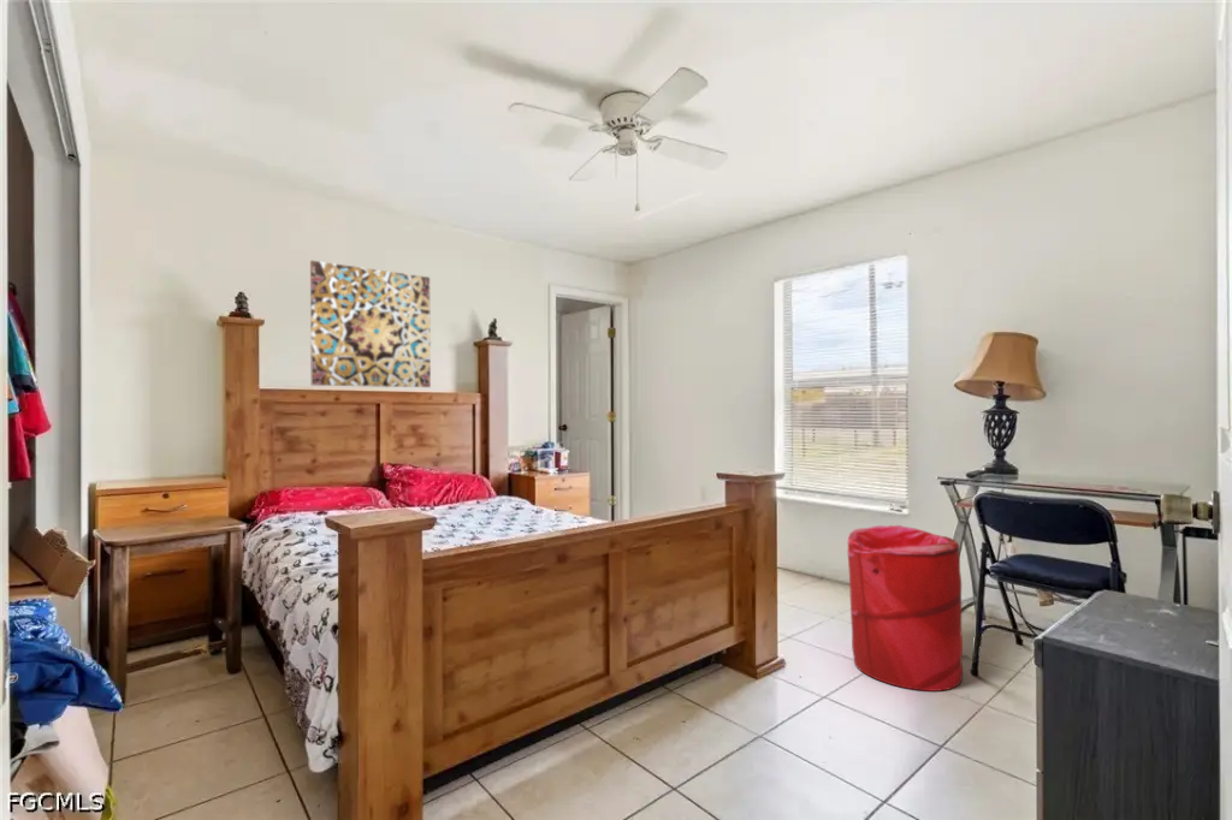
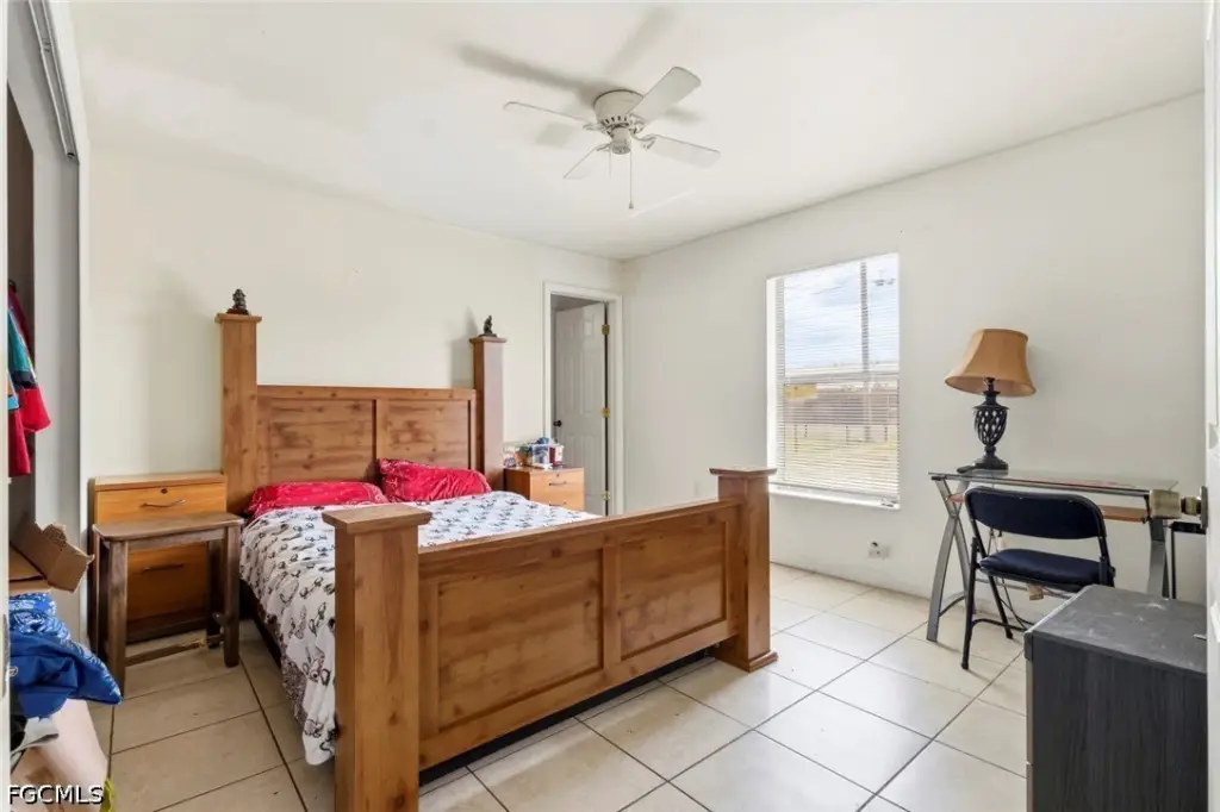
- wall art [309,260,432,388]
- laundry hamper [846,524,964,693]
